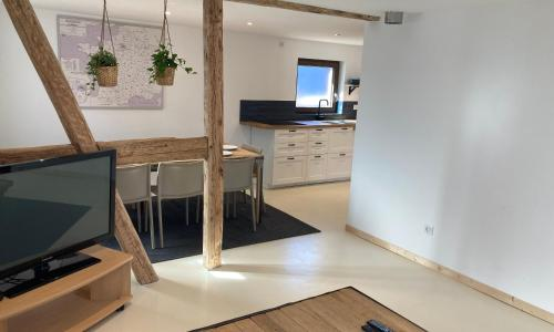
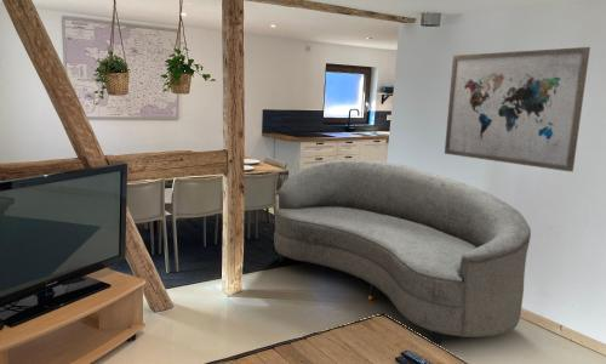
+ sofa [273,159,532,347]
+ wall art [444,46,591,174]
